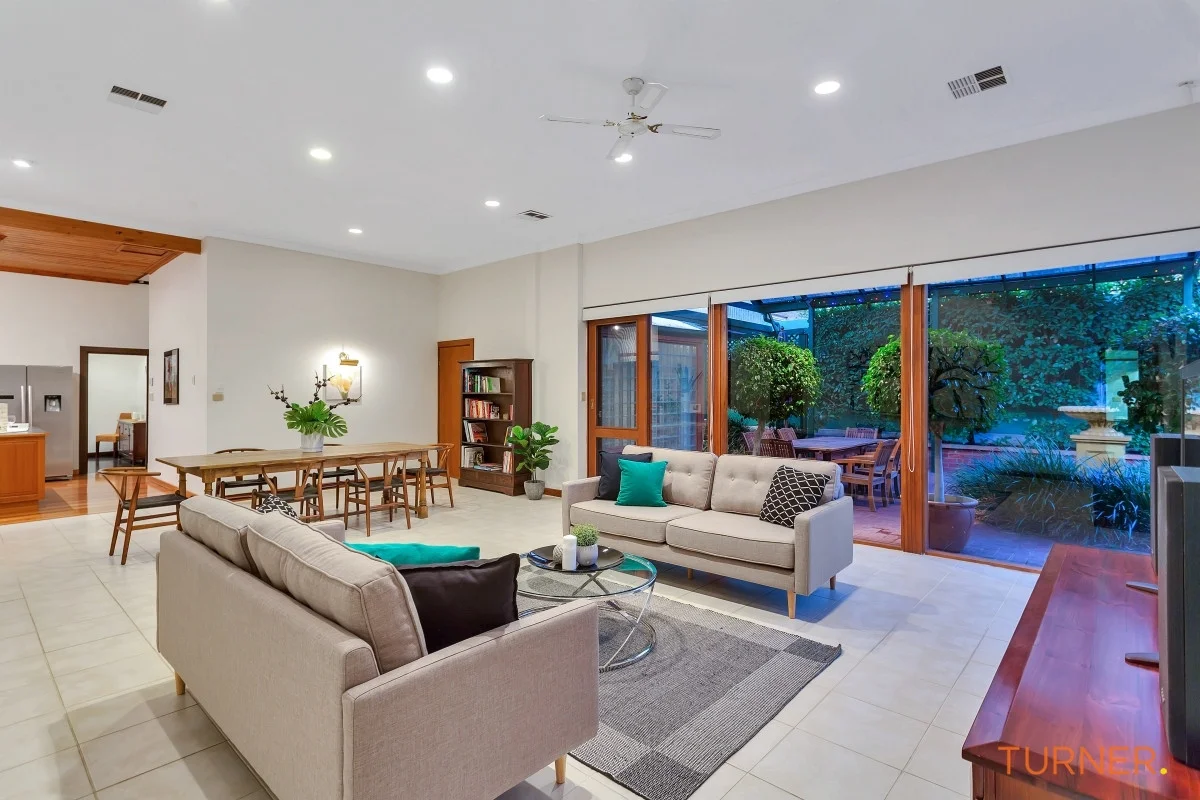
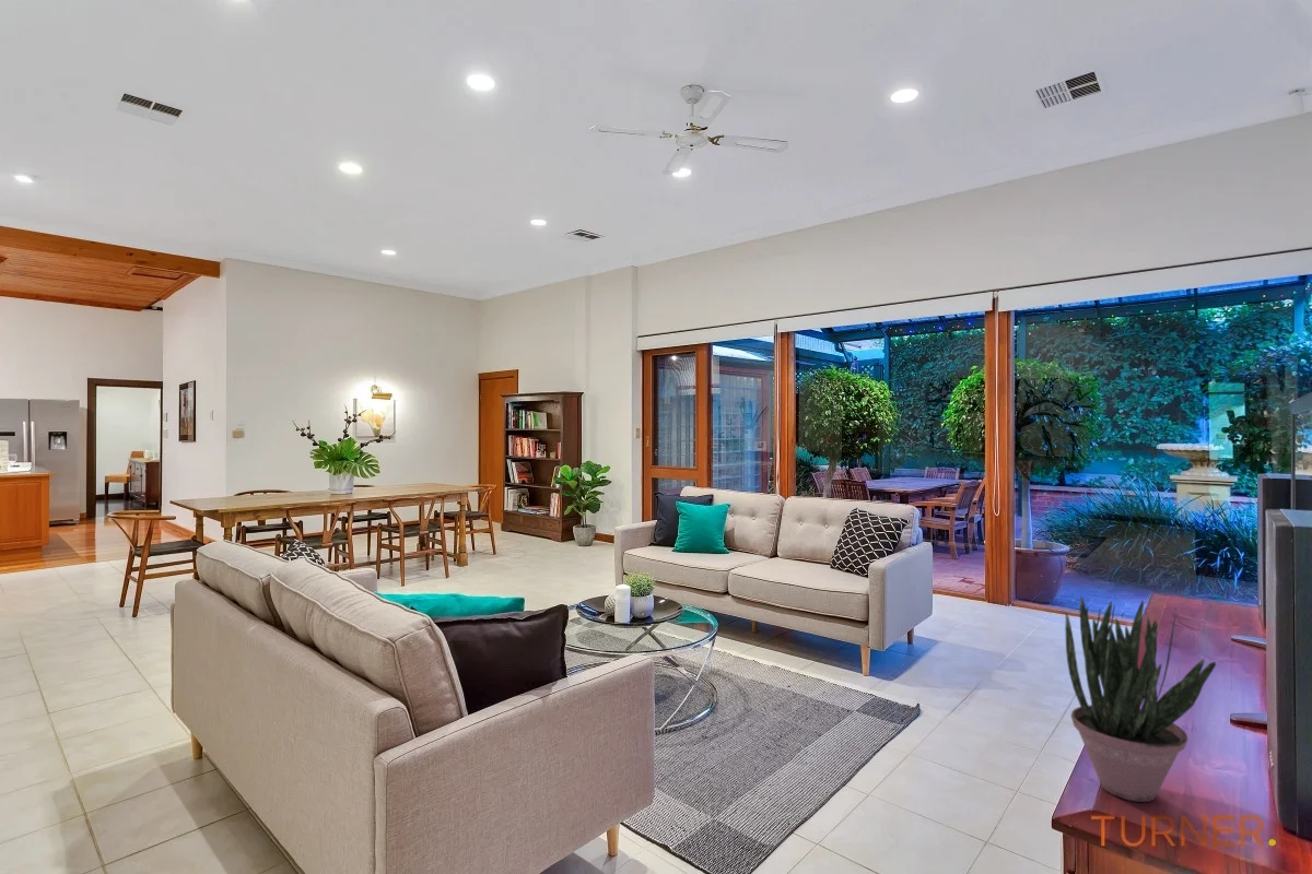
+ potted plant [1064,595,1217,803]
